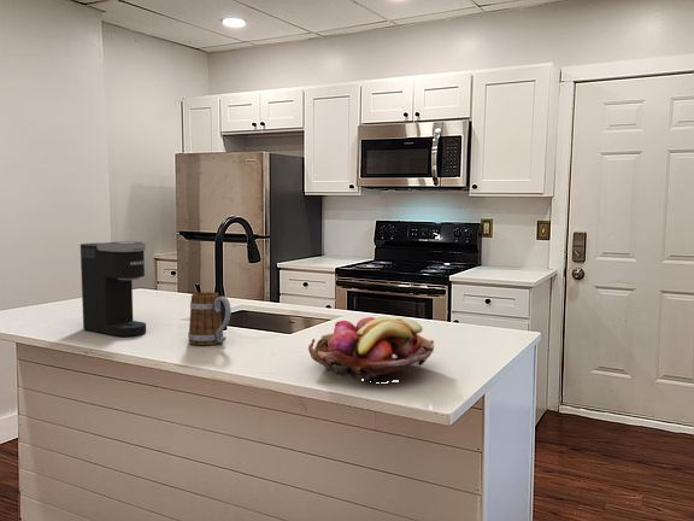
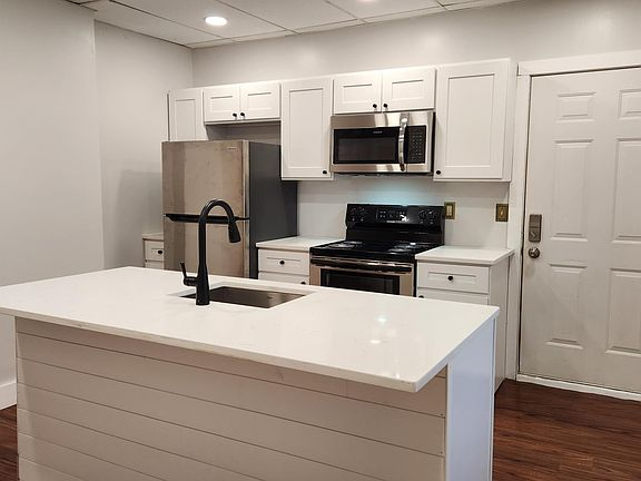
- coffee maker [80,240,147,338]
- fruit basket [307,316,435,381]
- mug [187,291,233,346]
